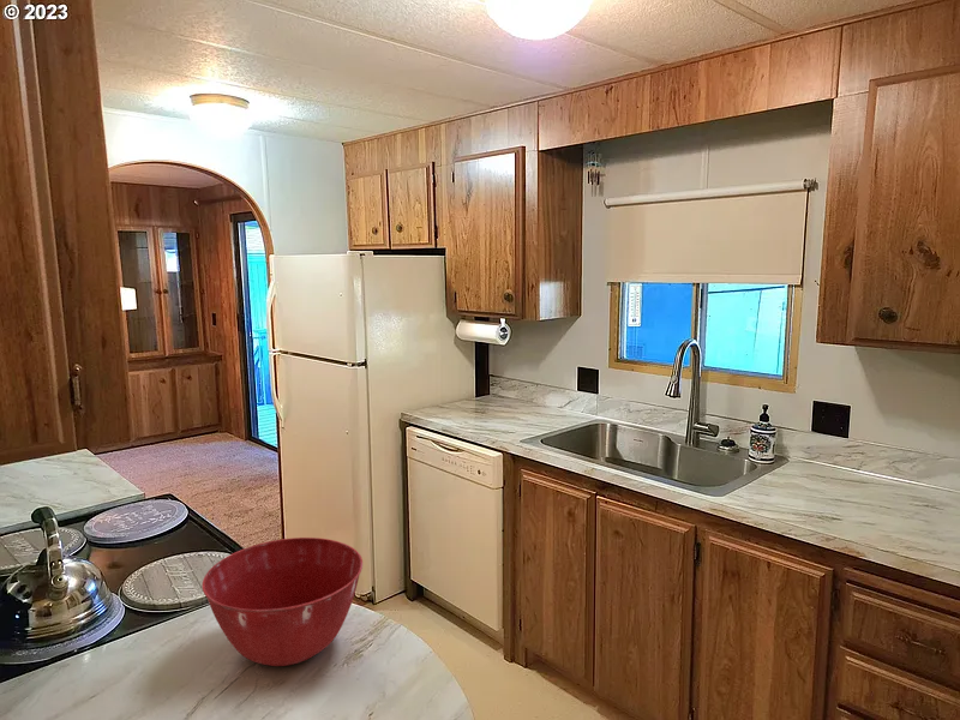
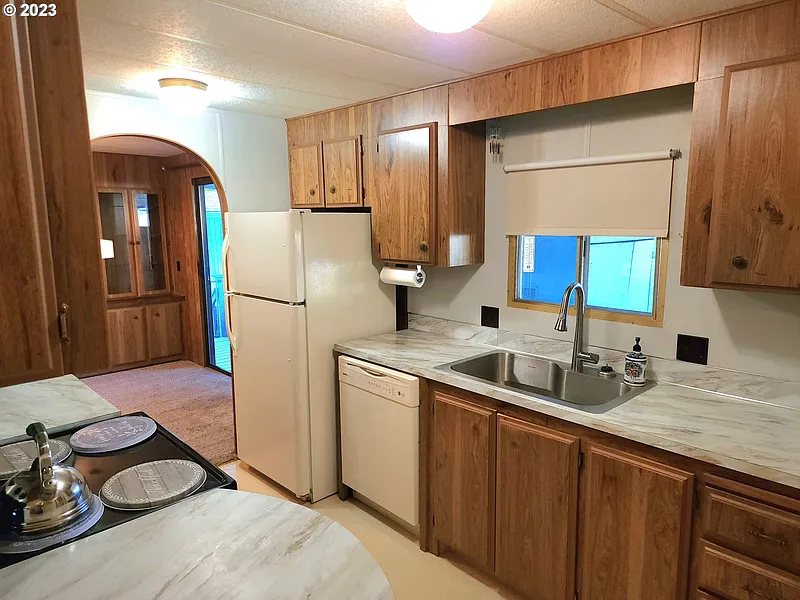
- mixing bowl [200,536,364,667]
